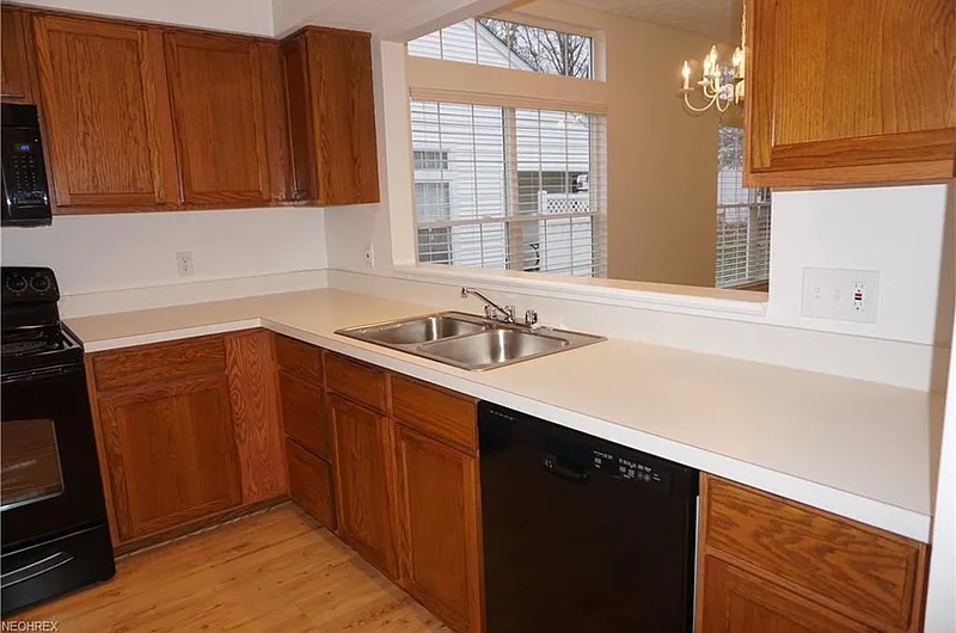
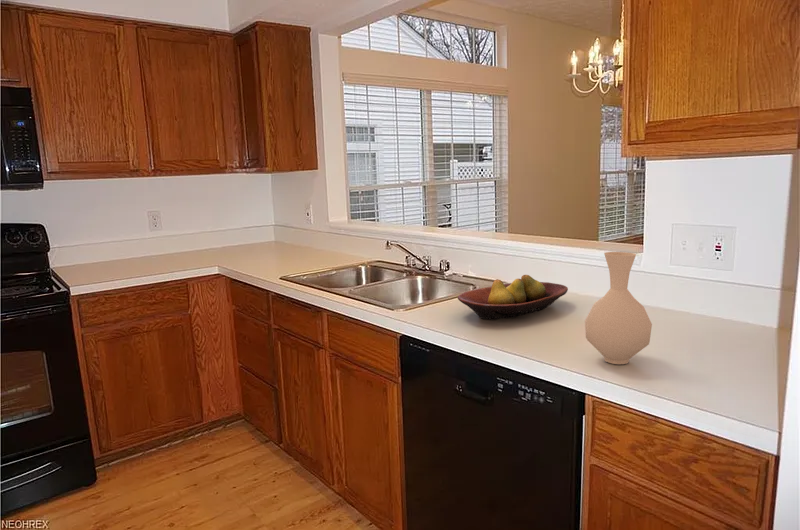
+ fruit bowl [457,274,569,320]
+ vase [584,251,653,365]
